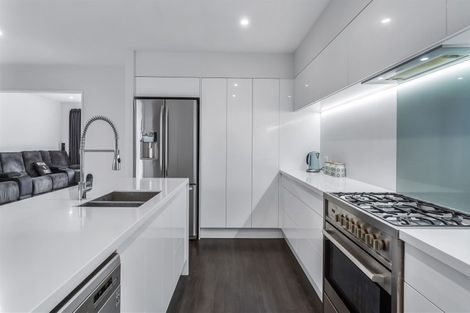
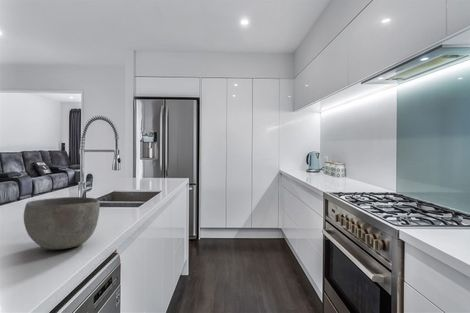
+ bowl [23,196,101,250]
